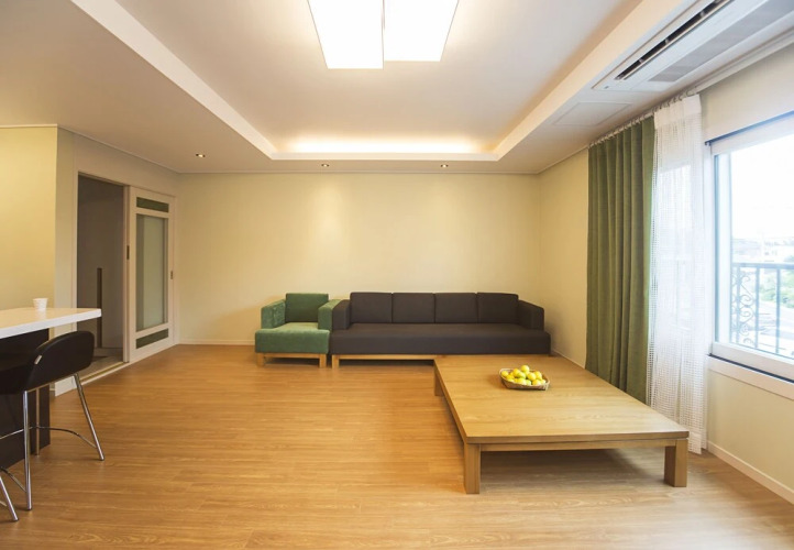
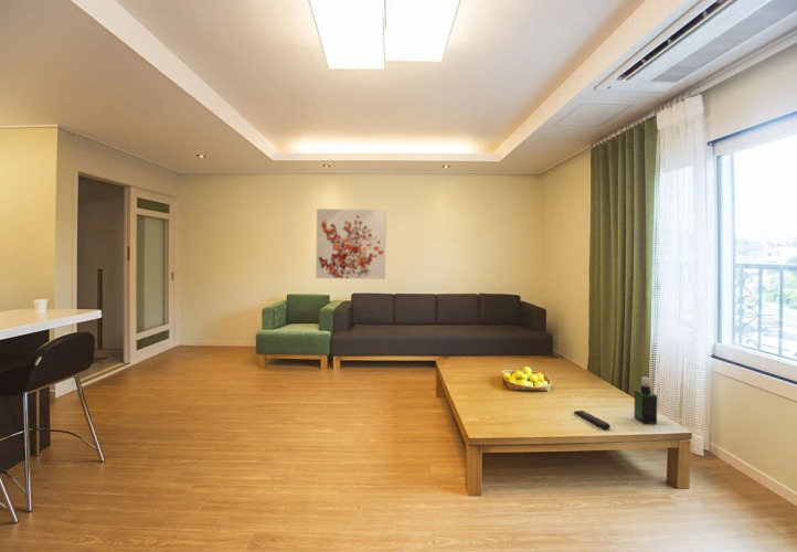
+ wall art [315,208,387,280]
+ spray bottle [634,375,658,425]
+ remote control [573,410,610,431]
